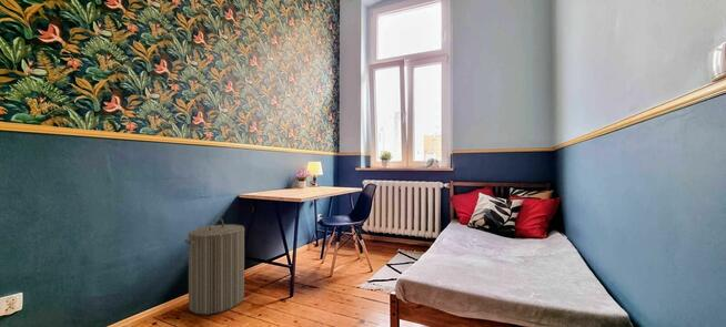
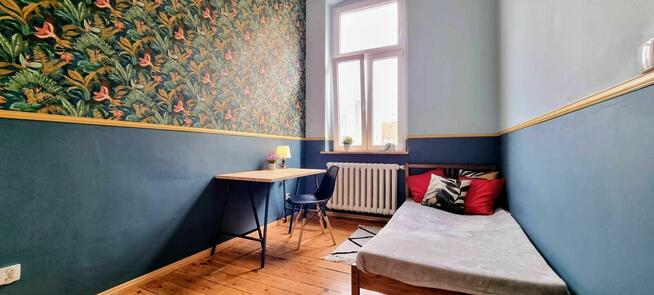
- laundry hamper [183,217,245,316]
